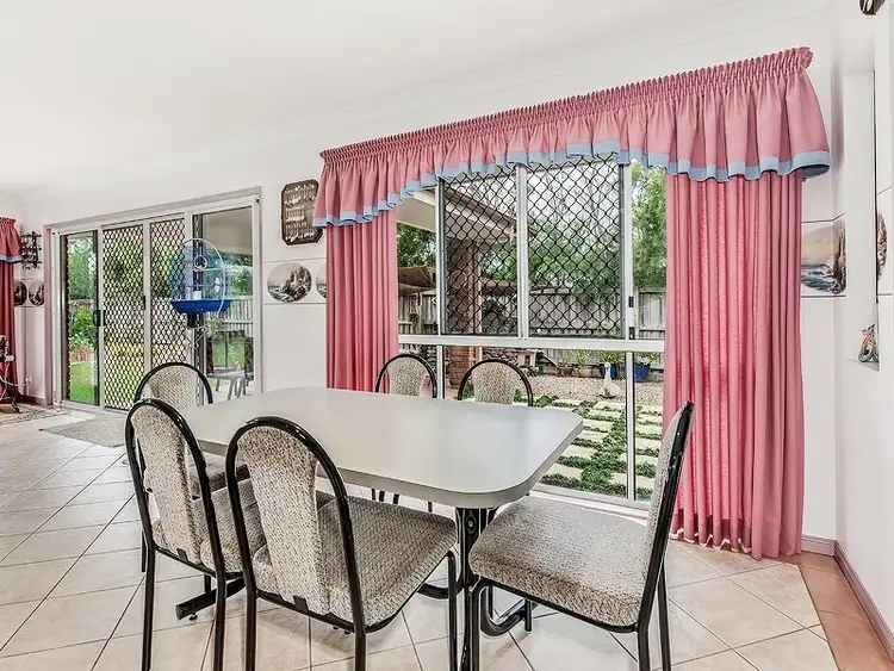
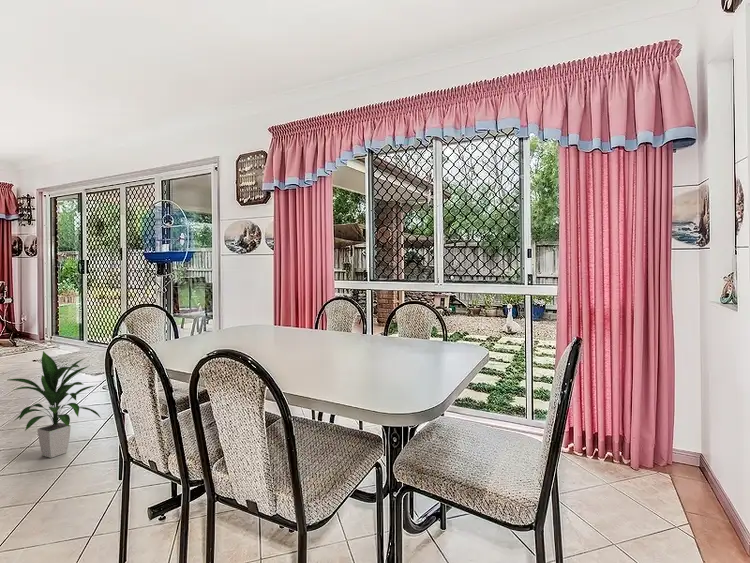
+ indoor plant [8,350,102,459]
